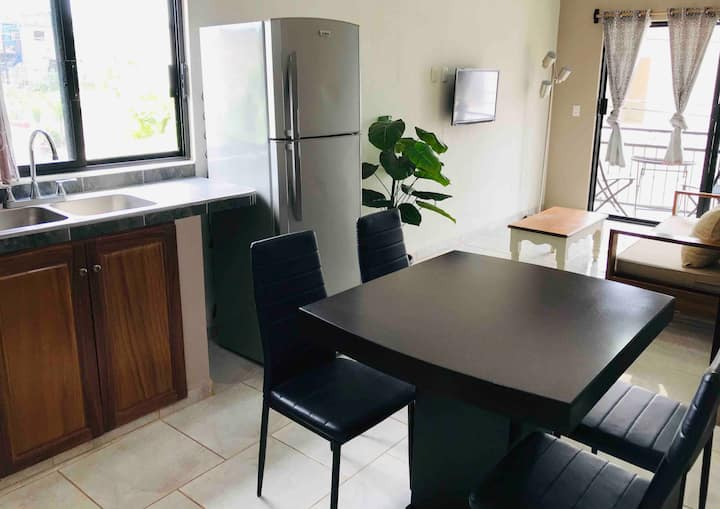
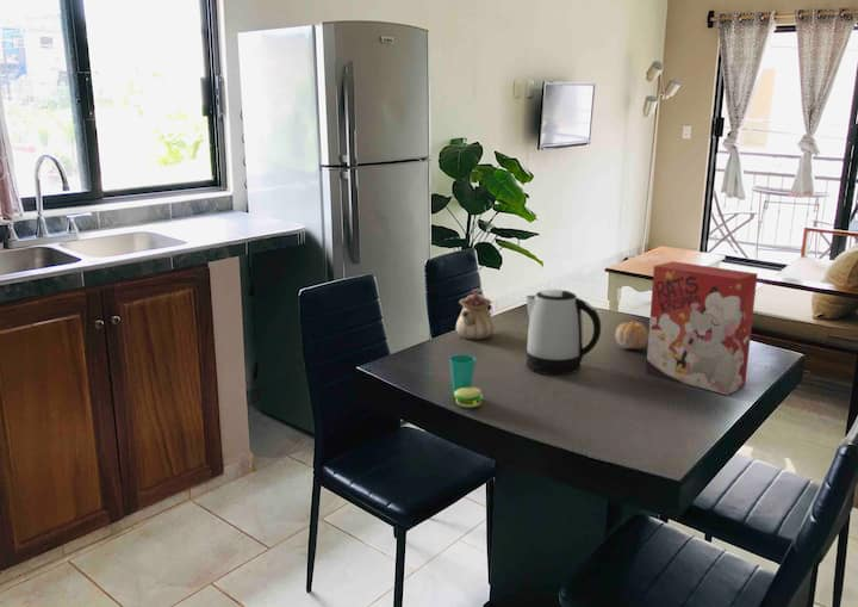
+ cup [448,353,484,409]
+ kettle [526,289,602,376]
+ fruit [614,321,649,351]
+ cereal box [645,260,759,396]
+ teapot [455,287,496,340]
